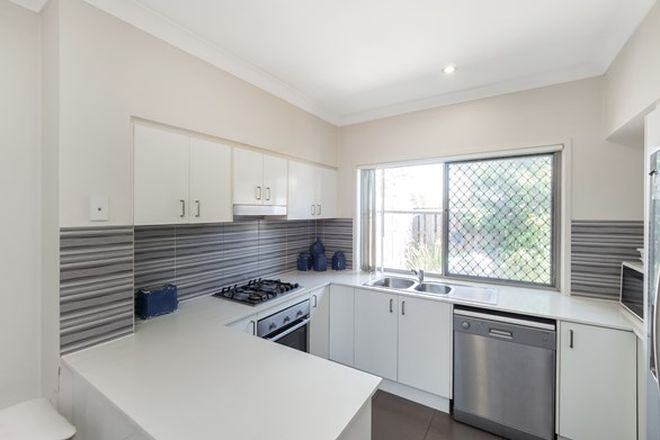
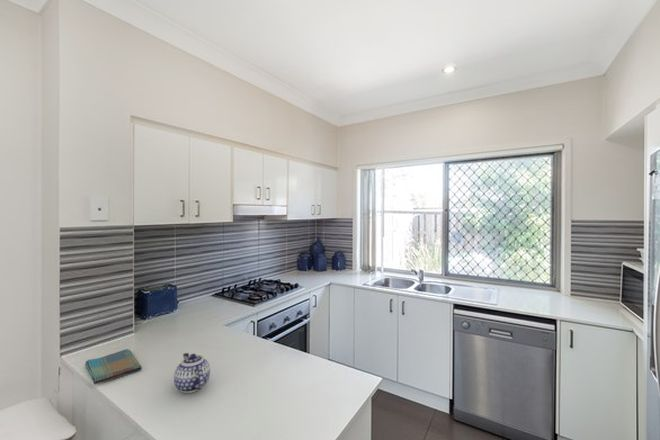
+ dish towel [84,348,143,385]
+ teapot [173,352,211,394]
